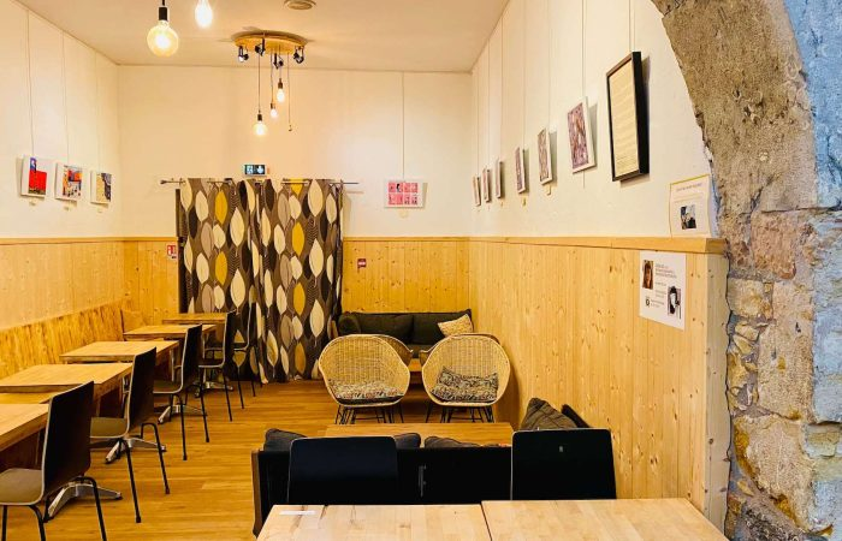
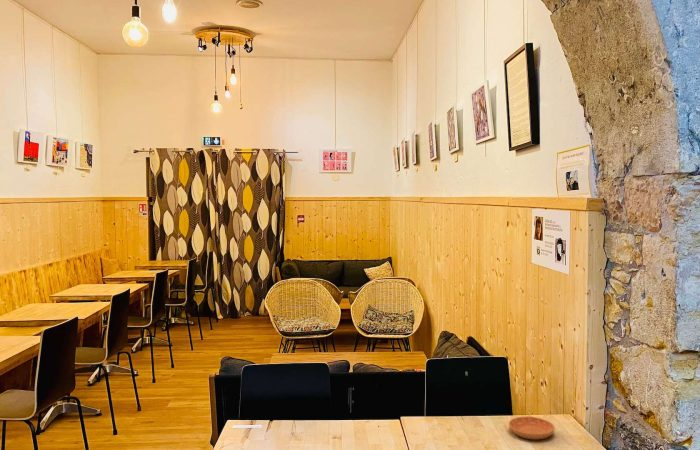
+ saucer [508,416,556,441]
